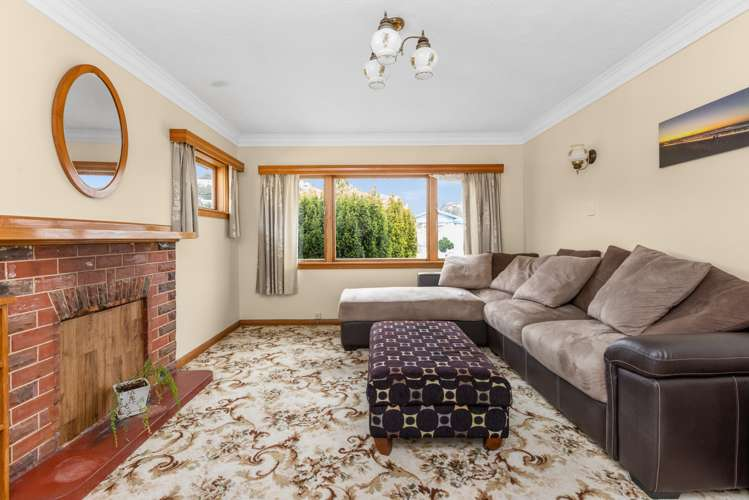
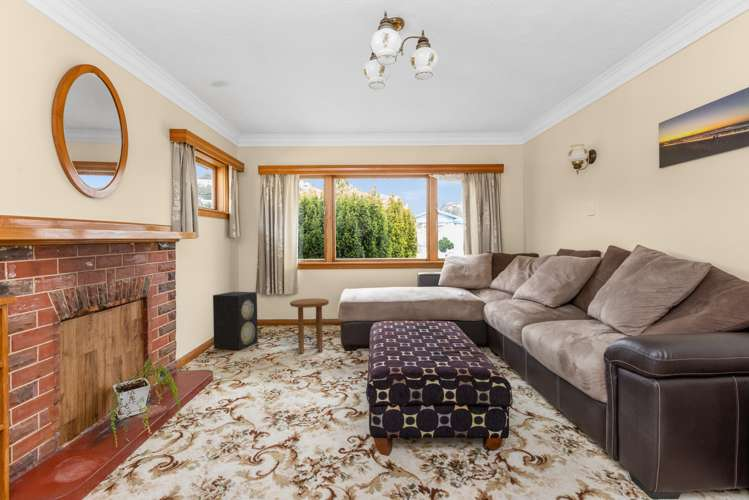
+ side table [289,297,330,354]
+ speaker [212,291,259,351]
